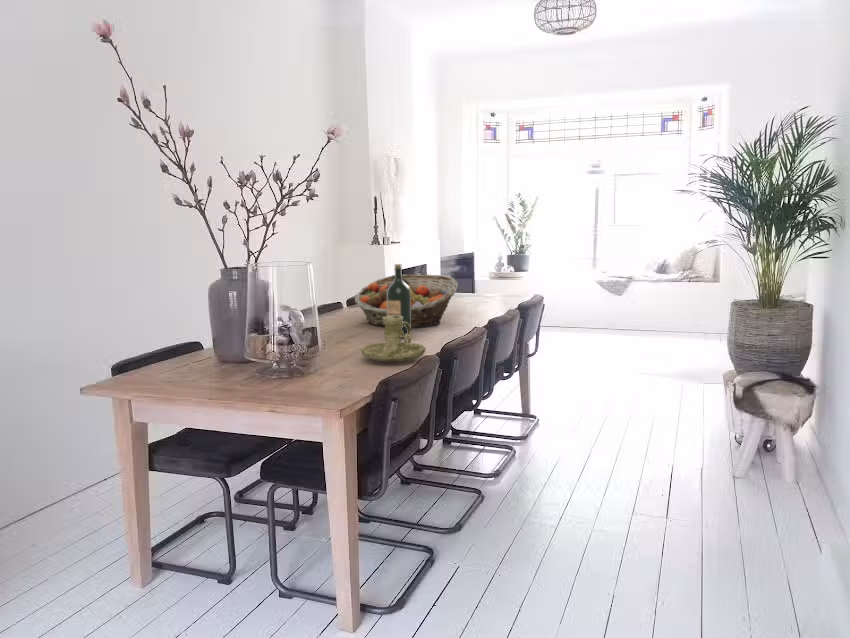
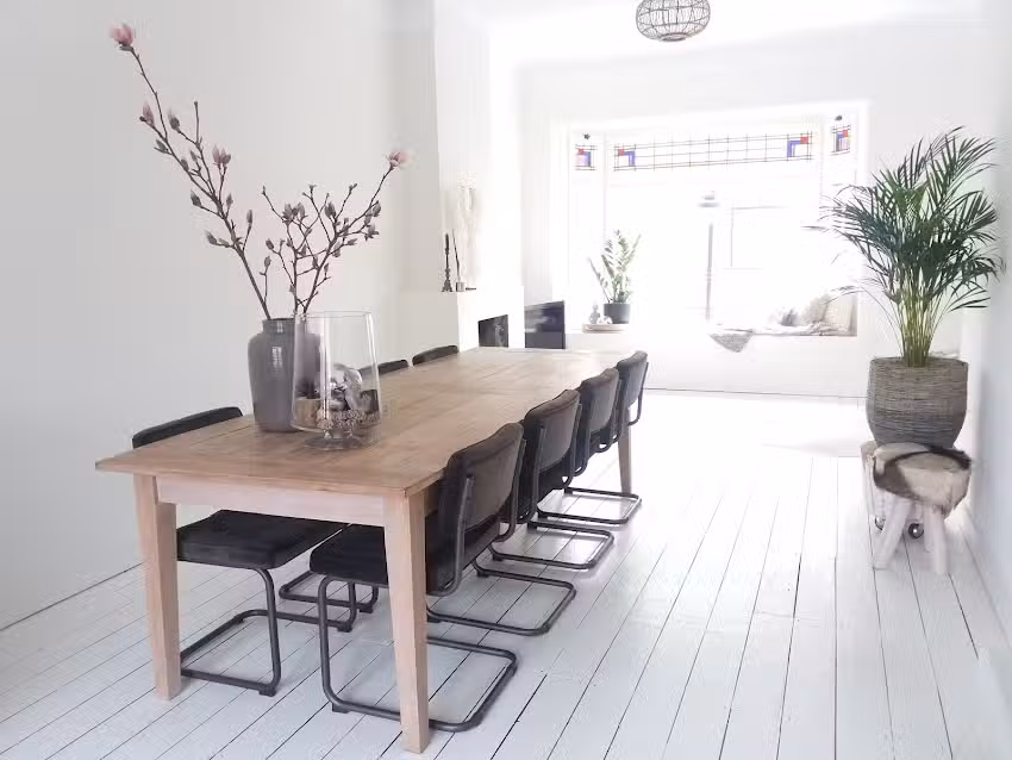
- wine bottle [387,263,412,339]
- candle holder [360,316,427,363]
- fruit basket [353,274,459,328]
